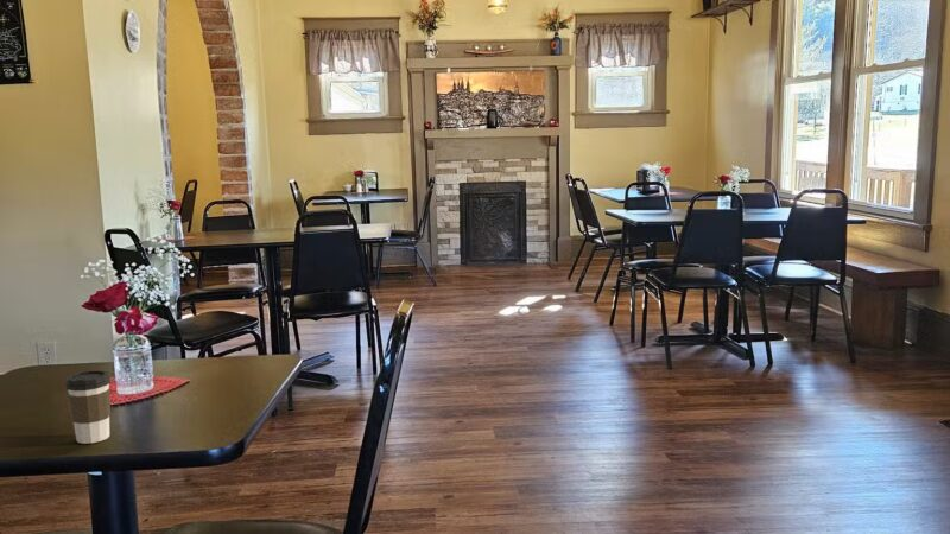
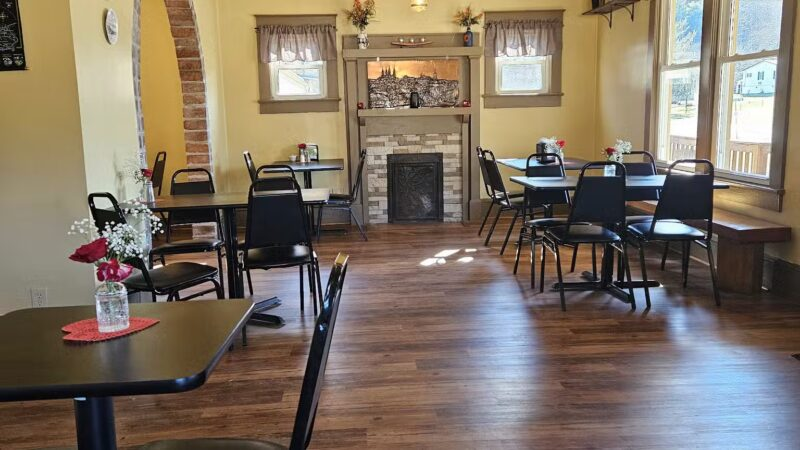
- coffee cup [64,369,112,445]
